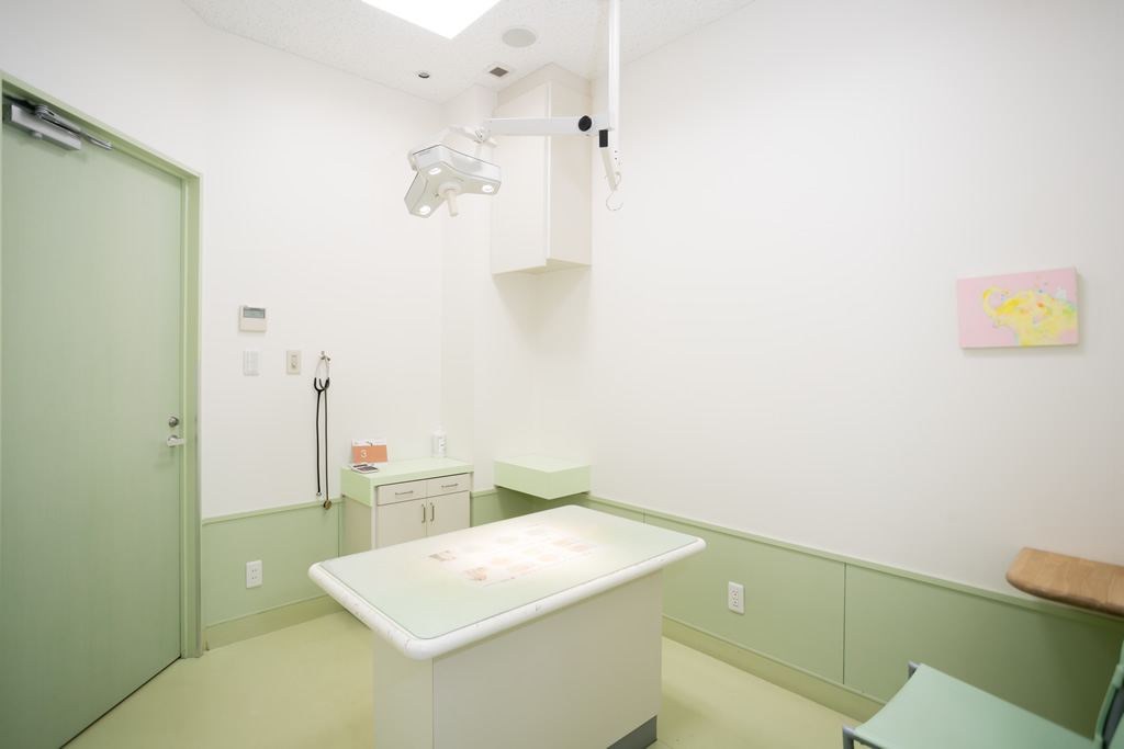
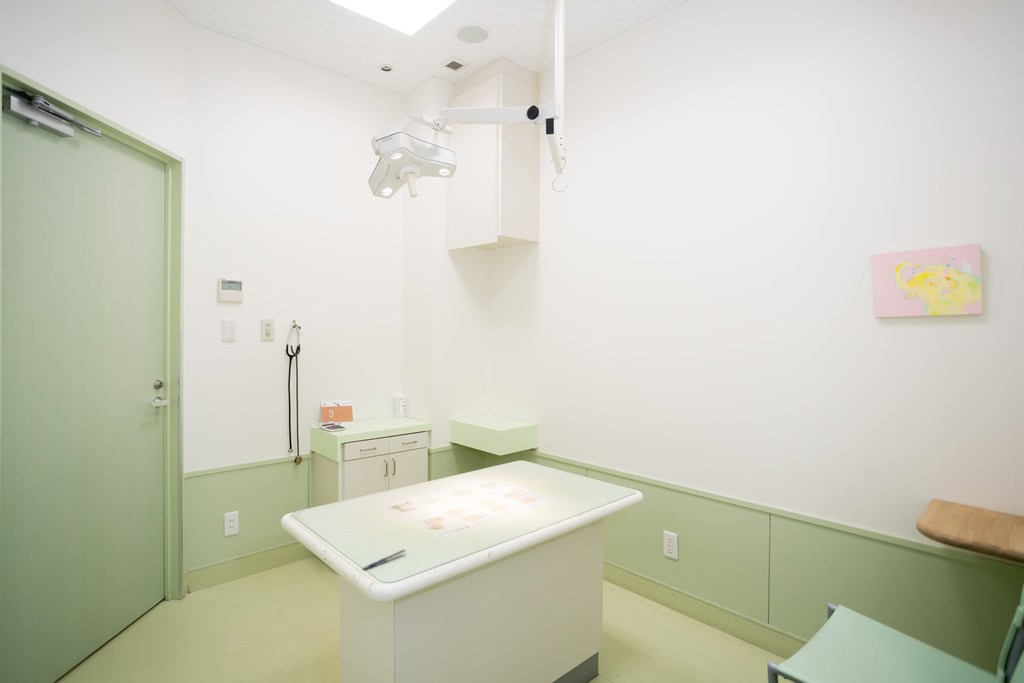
+ pen [362,548,406,571]
